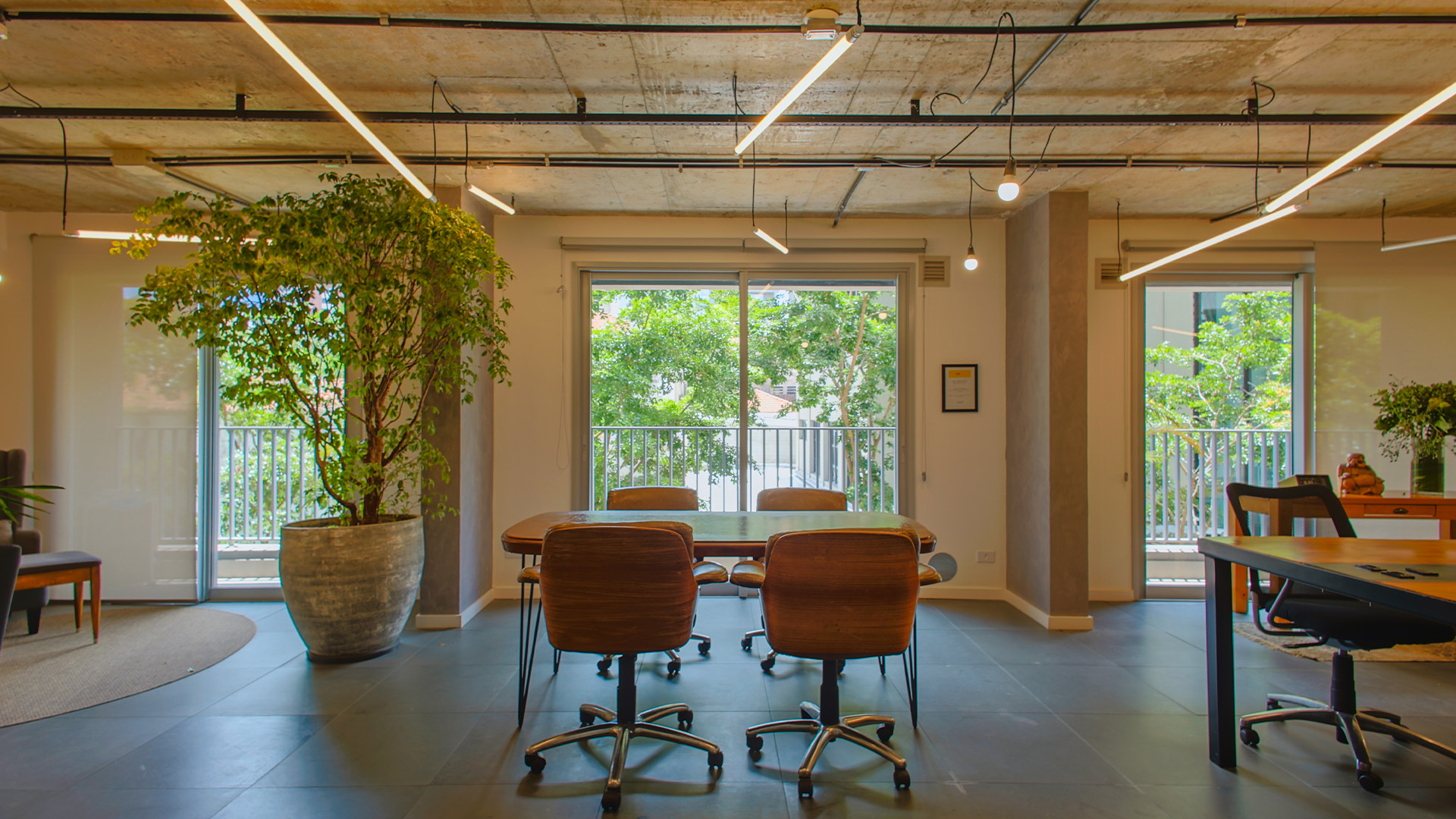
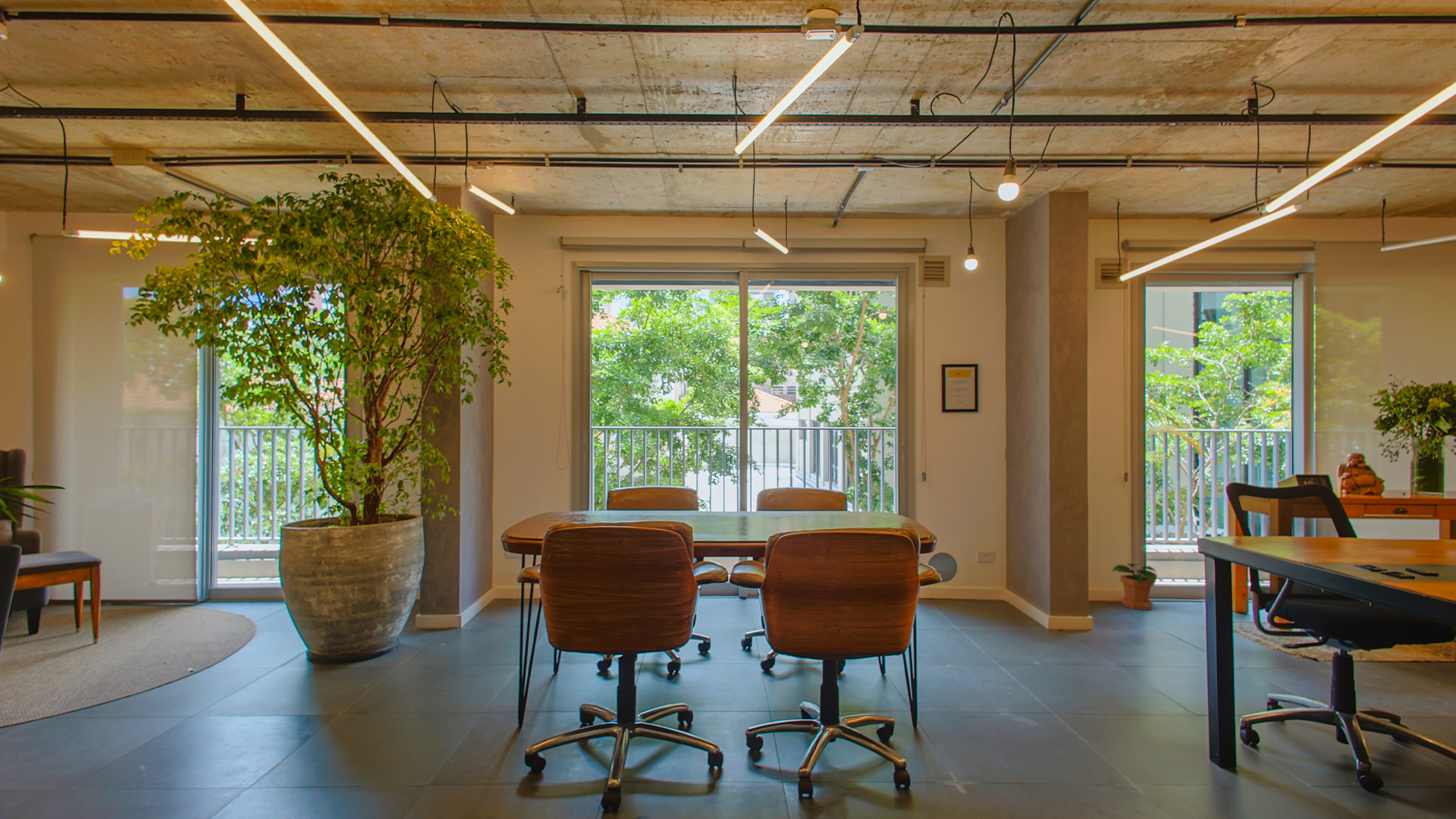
+ potted plant [1111,562,1158,611]
